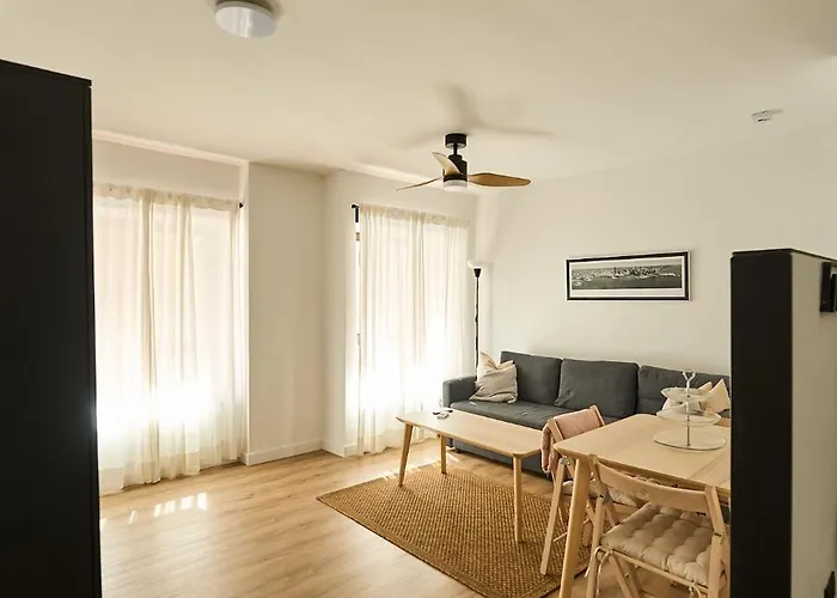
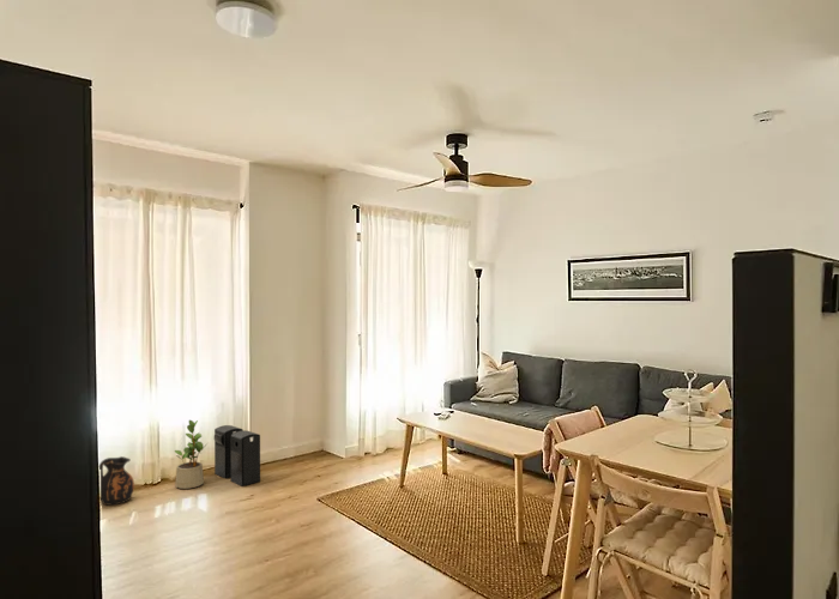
+ potted plant [174,419,209,490]
+ ceramic jug [98,455,135,507]
+ speaker [213,424,261,488]
